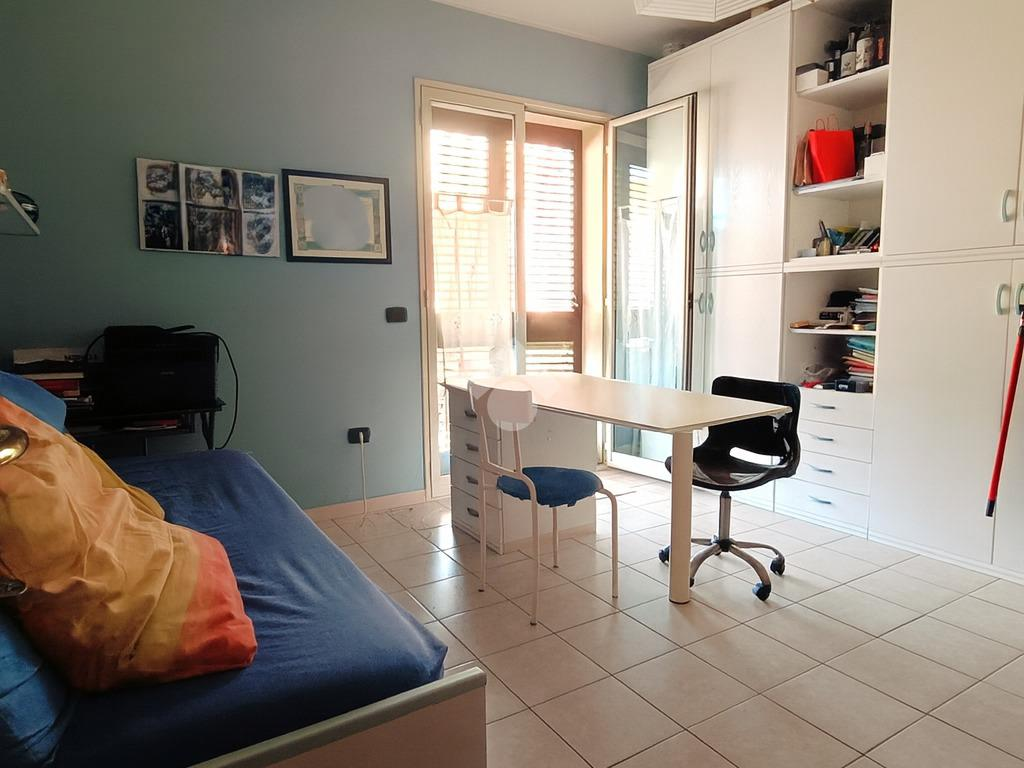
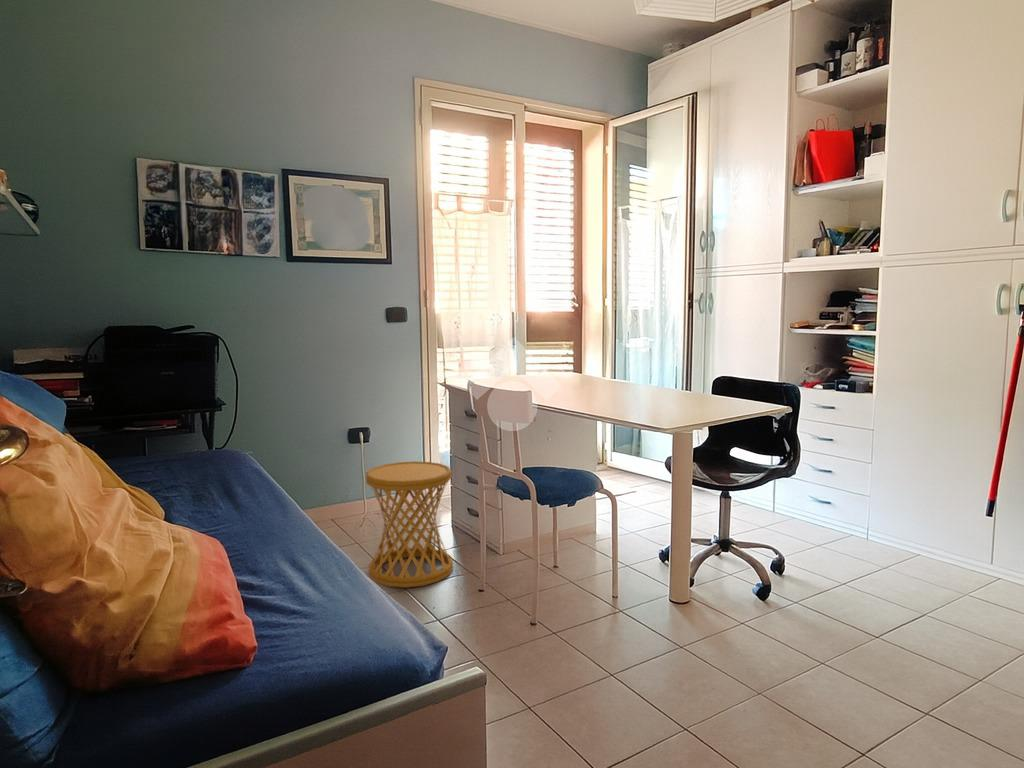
+ side table [365,460,455,589]
